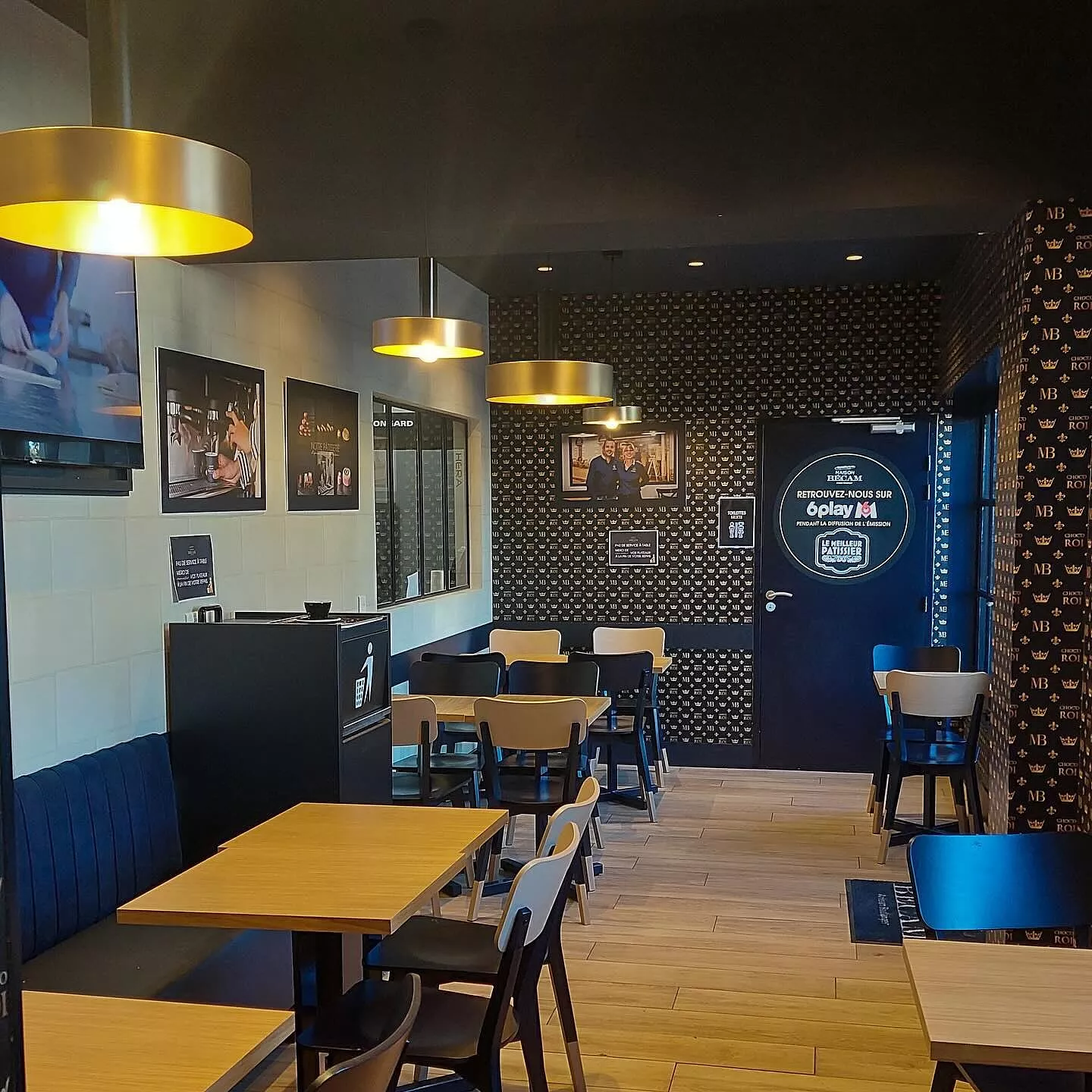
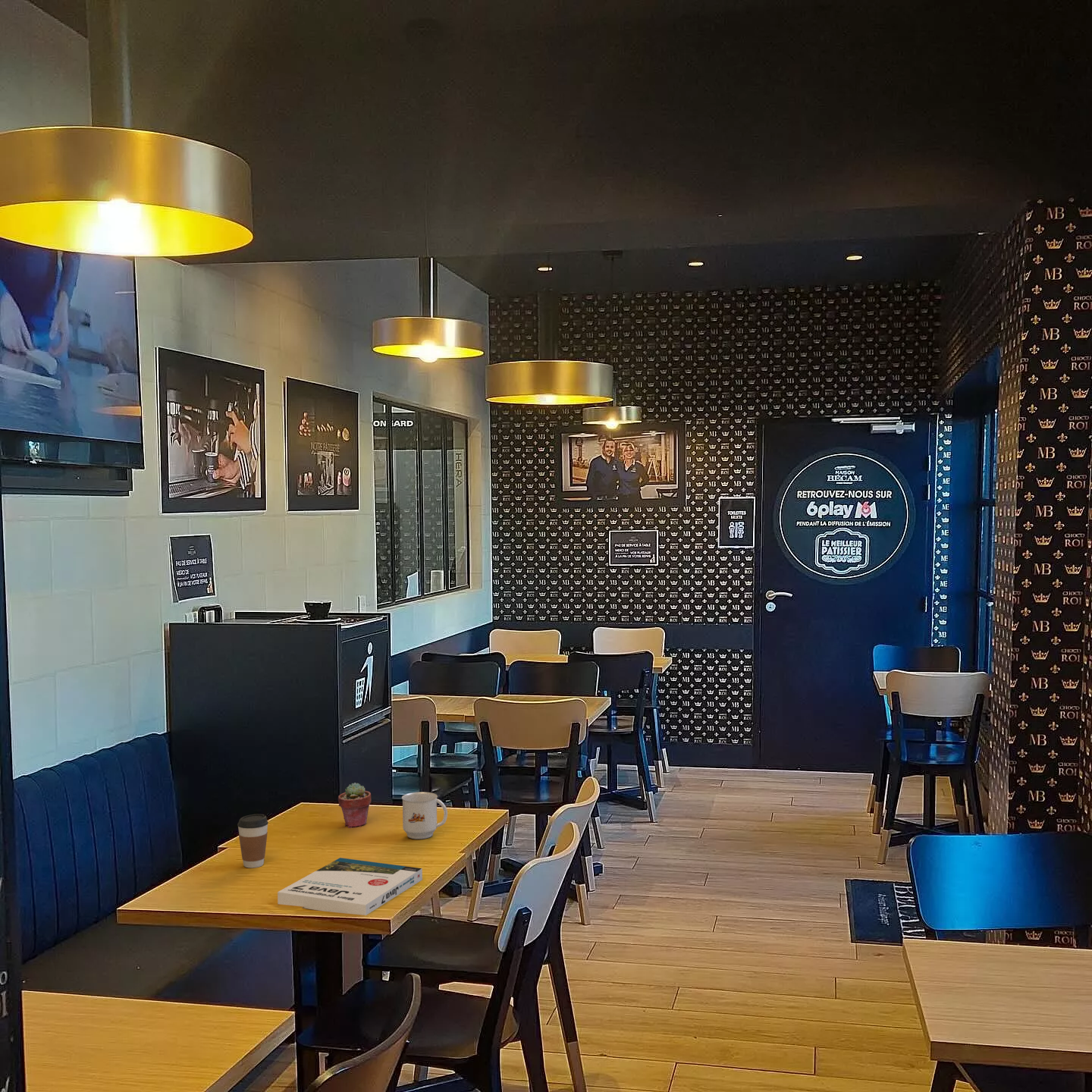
+ coffee cup [237,814,269,869]
+ potted succulent [337,782,372,829]
+ mug [401,792,448,840]
+ book [277,857,423,916]
